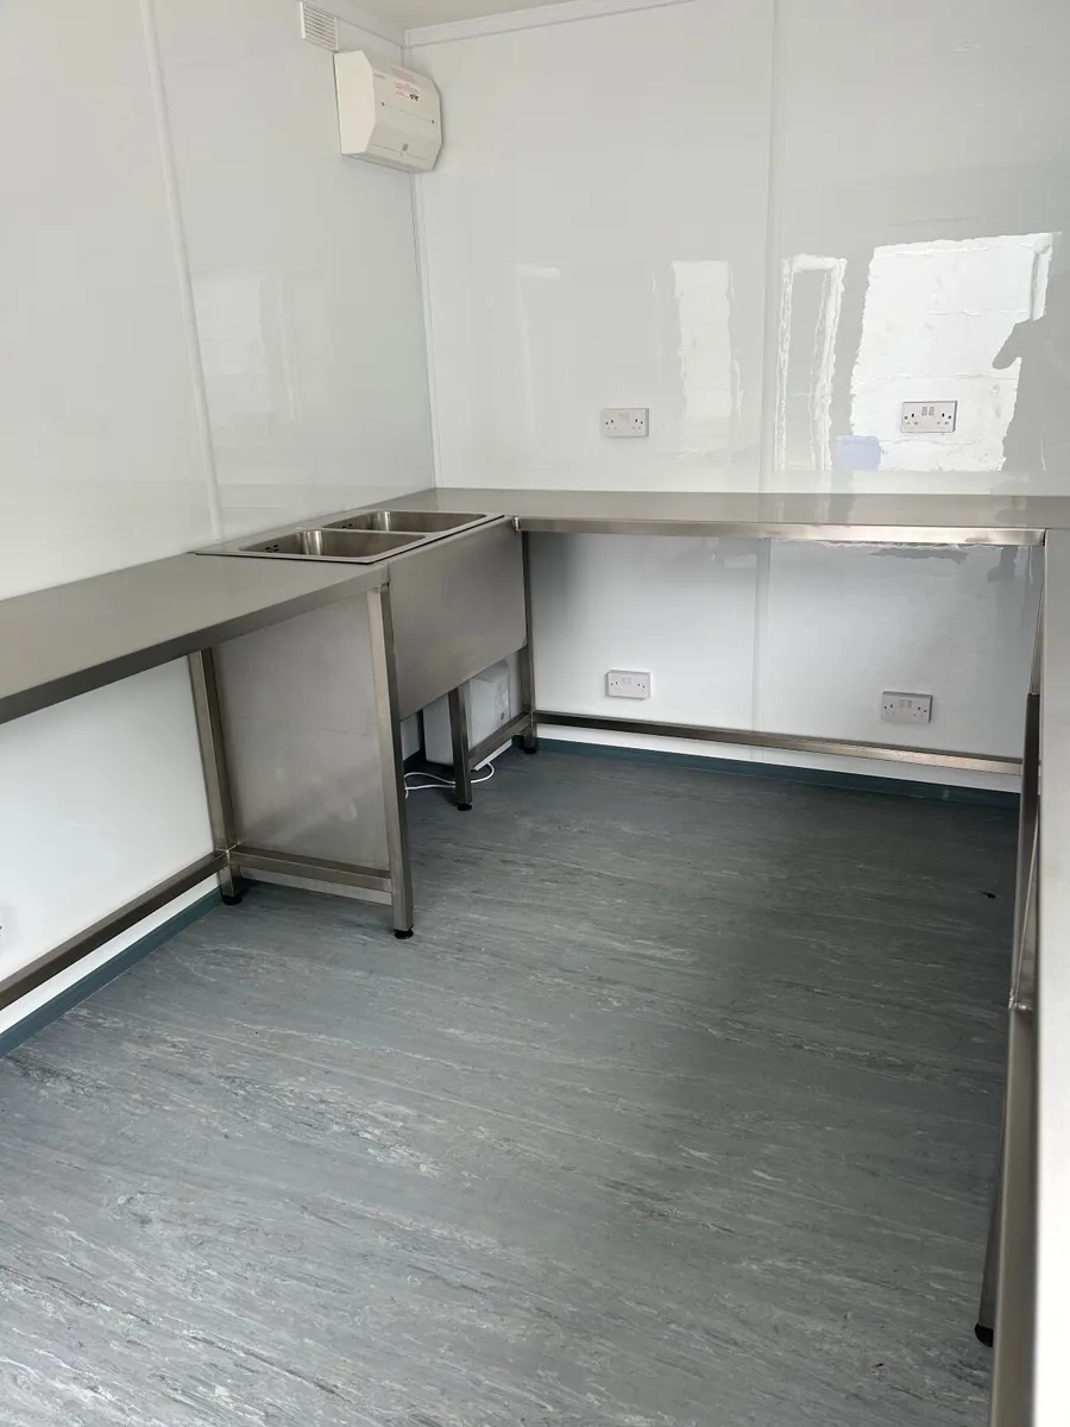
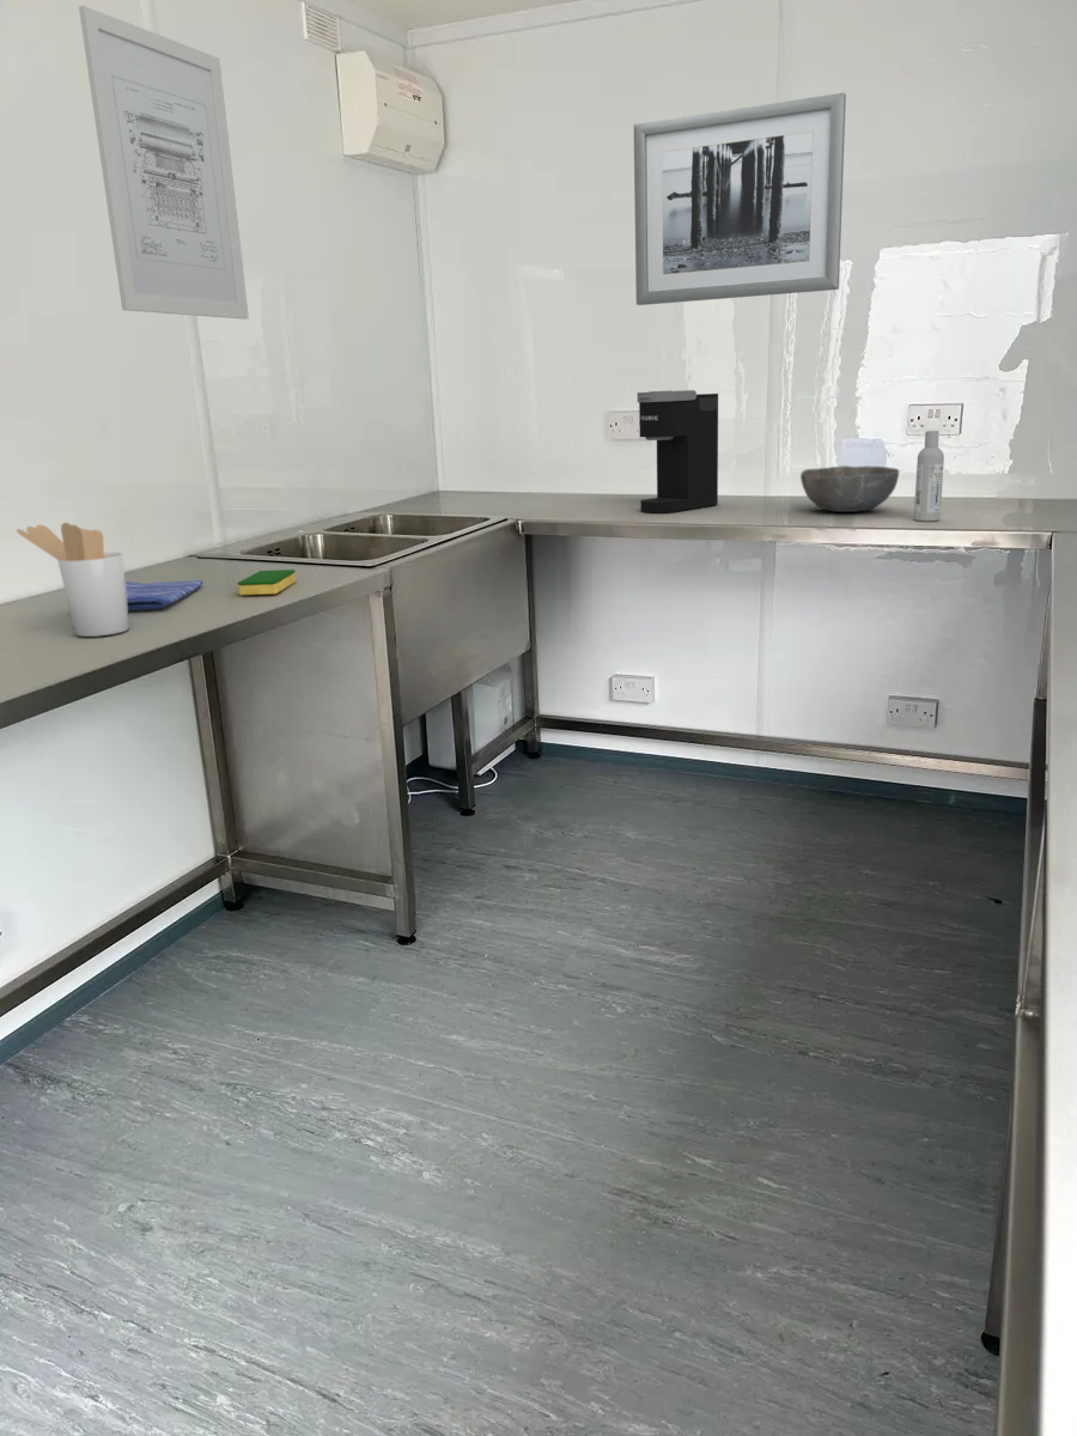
+ coffee maker [637,389,719,515]
+ dish towel [126,579,205,611]
+ bowl [799,464,900,513]
+ bottle [913,430,945,523]
+ utensil holder [16,522,130,638]
+ dish sponge [237,568,297,596]
+ wall art [78,5,250,321]
+ wall art [633,92,847,306]
